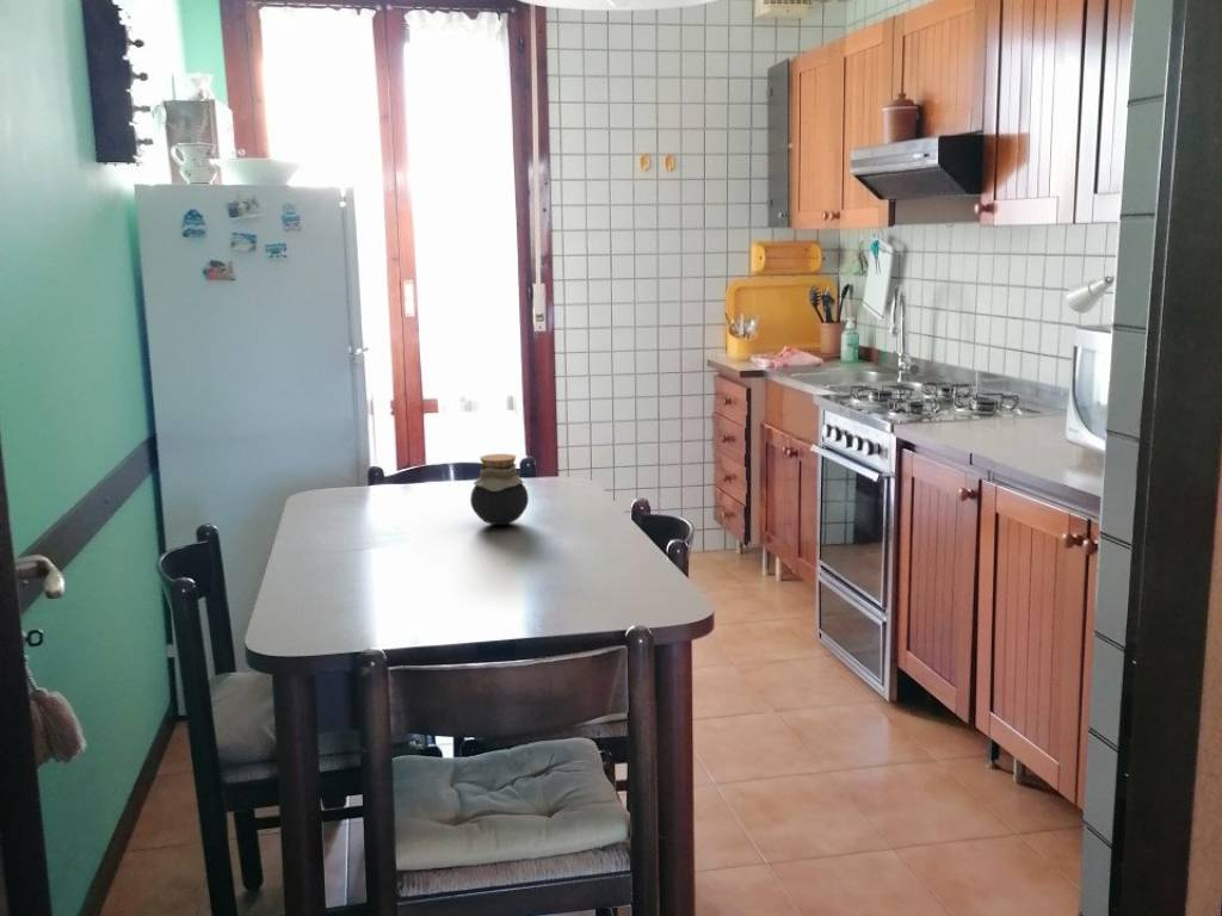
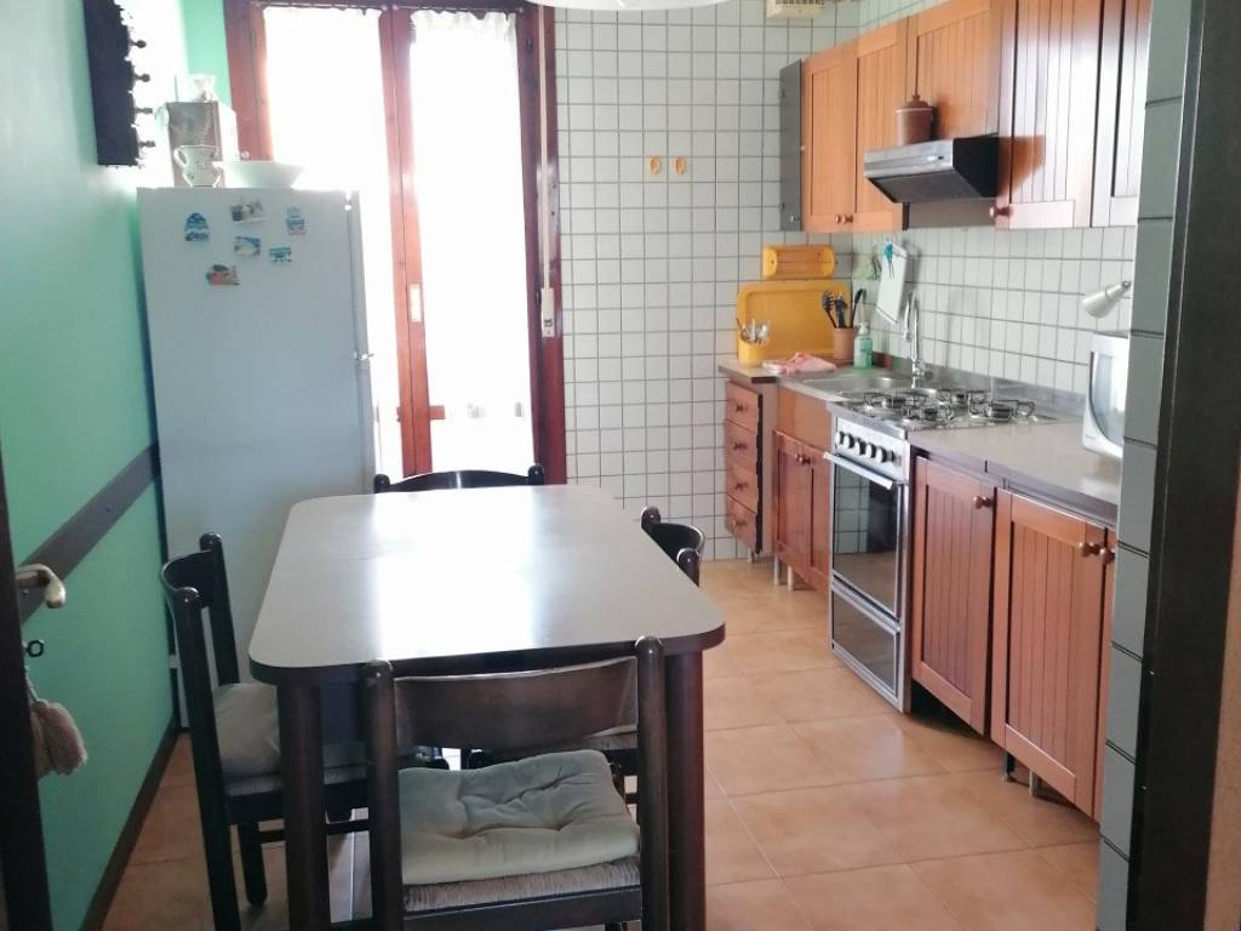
- jar [469,453,530,526]
